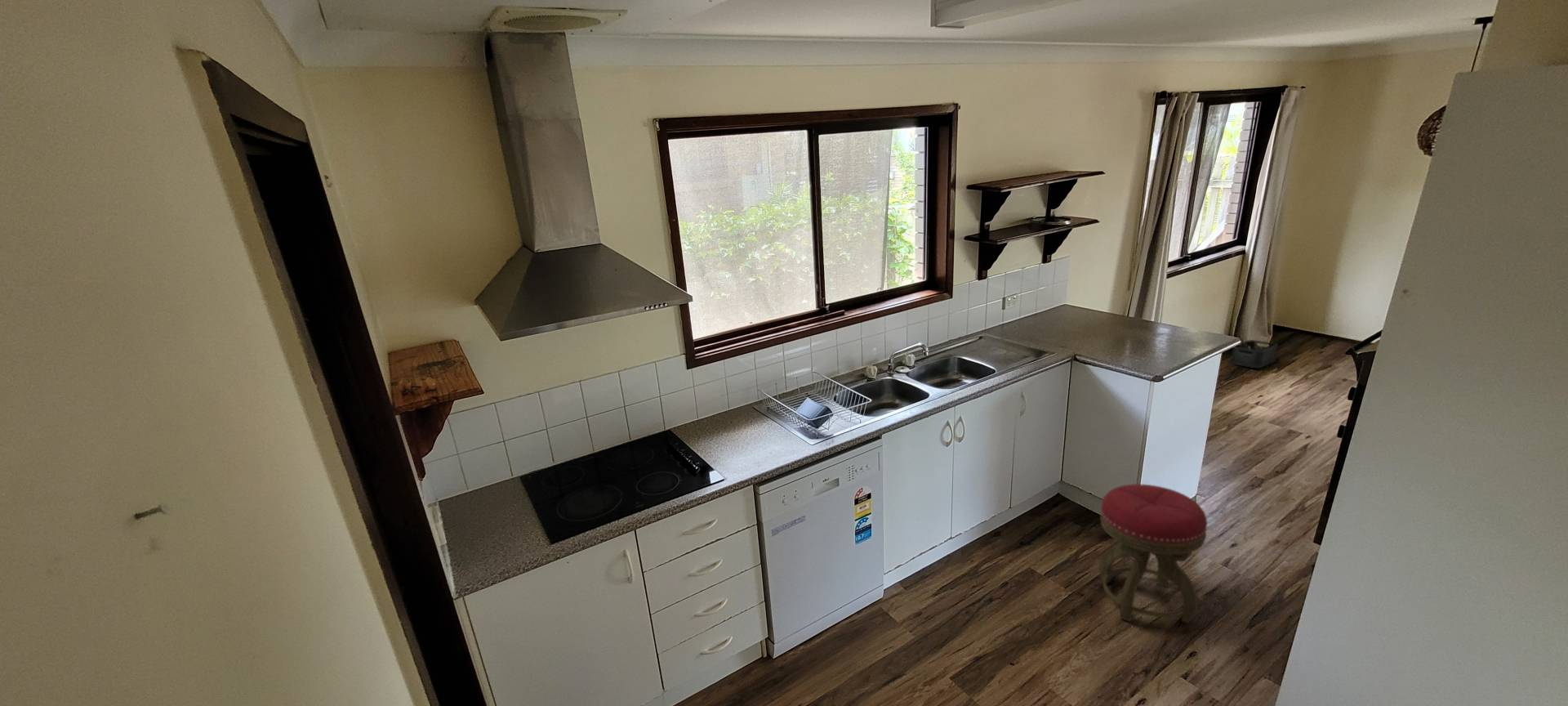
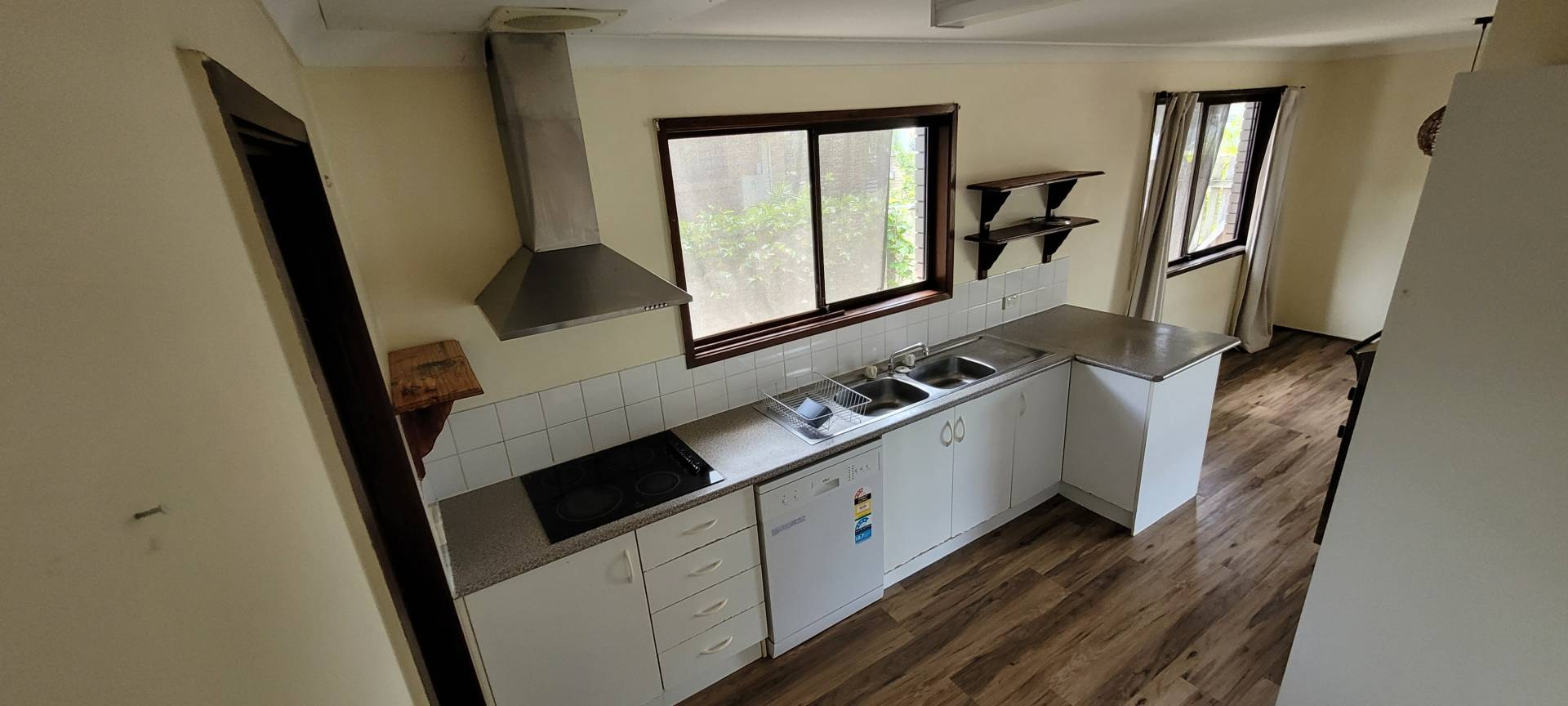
- storage bin [1230,339,1278,369]
- stool [1098,483,1208,623]
